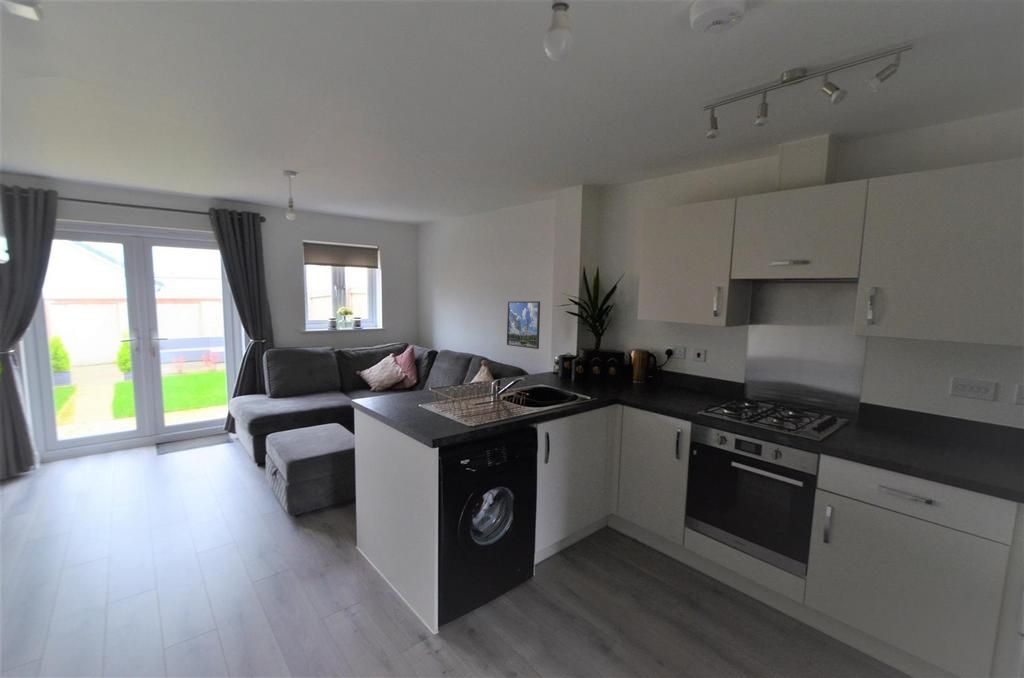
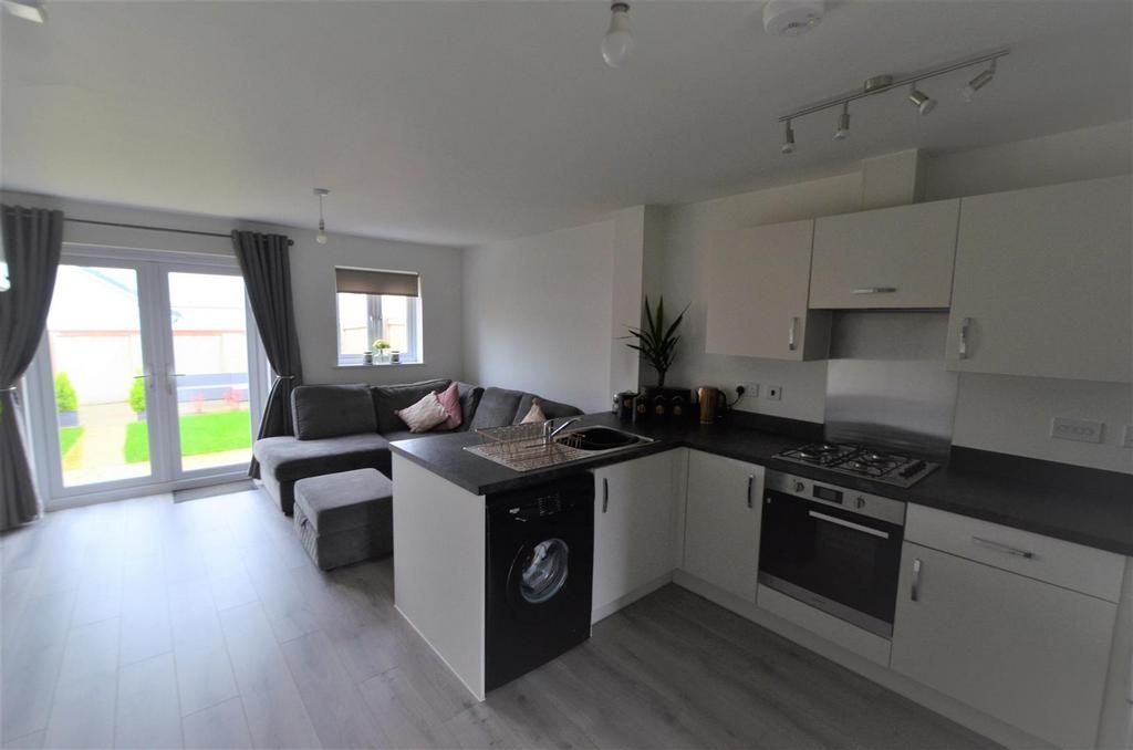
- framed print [506,300,541,350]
